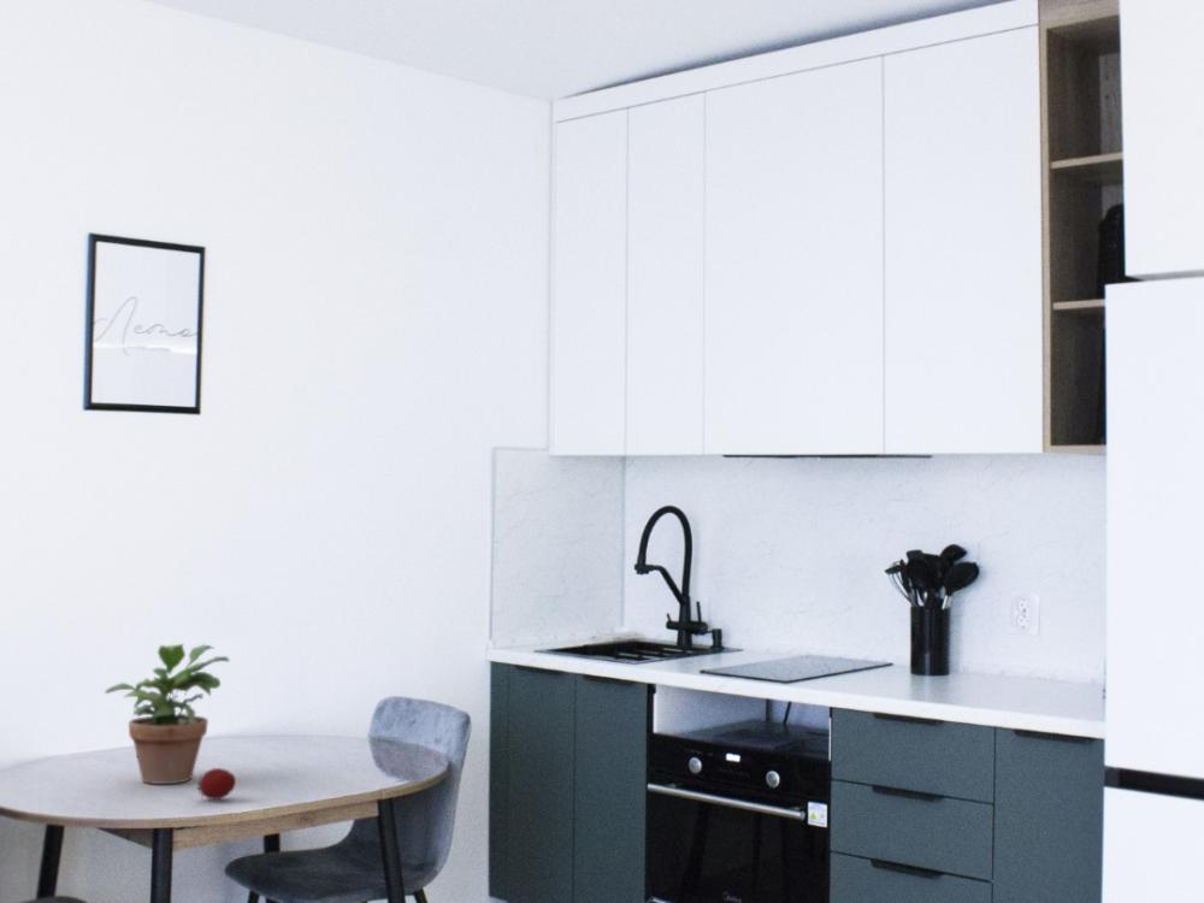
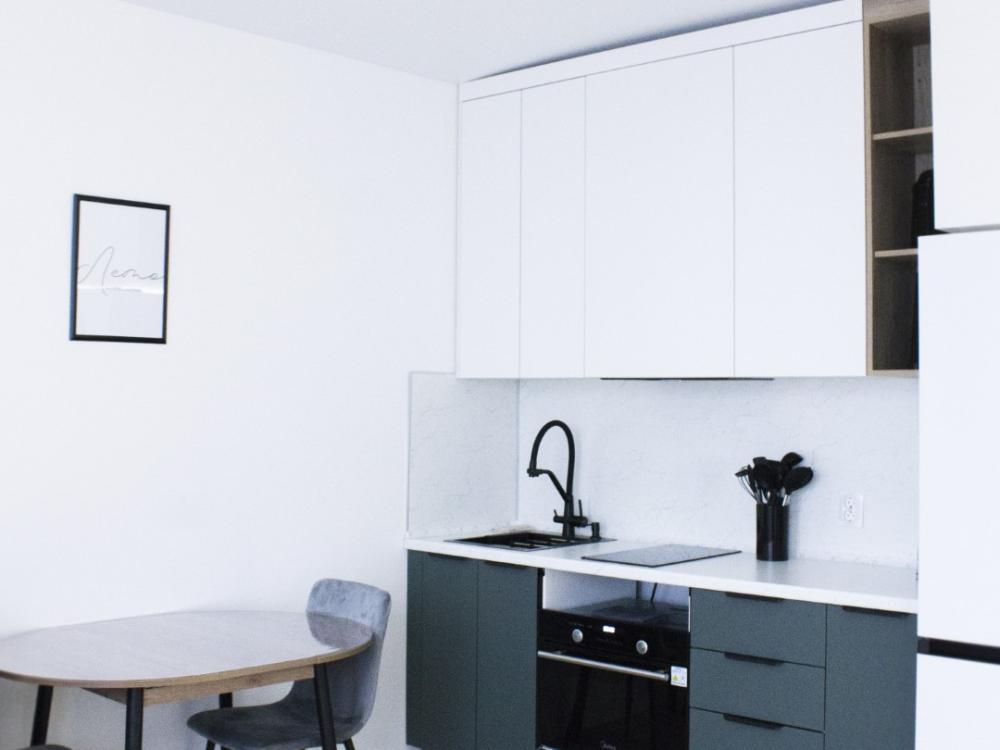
- potted plant [104,642,230,785]
- fruit [195,767,237,801]
